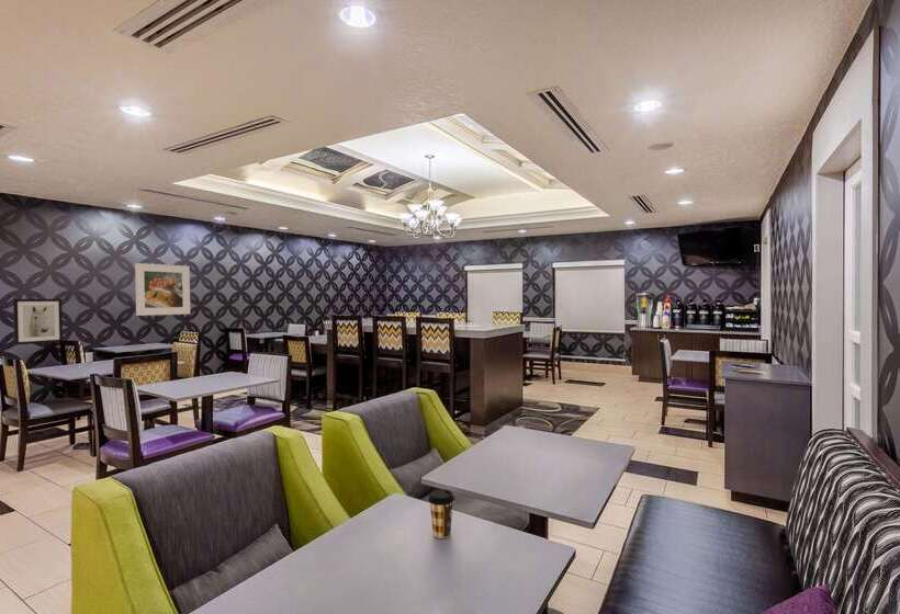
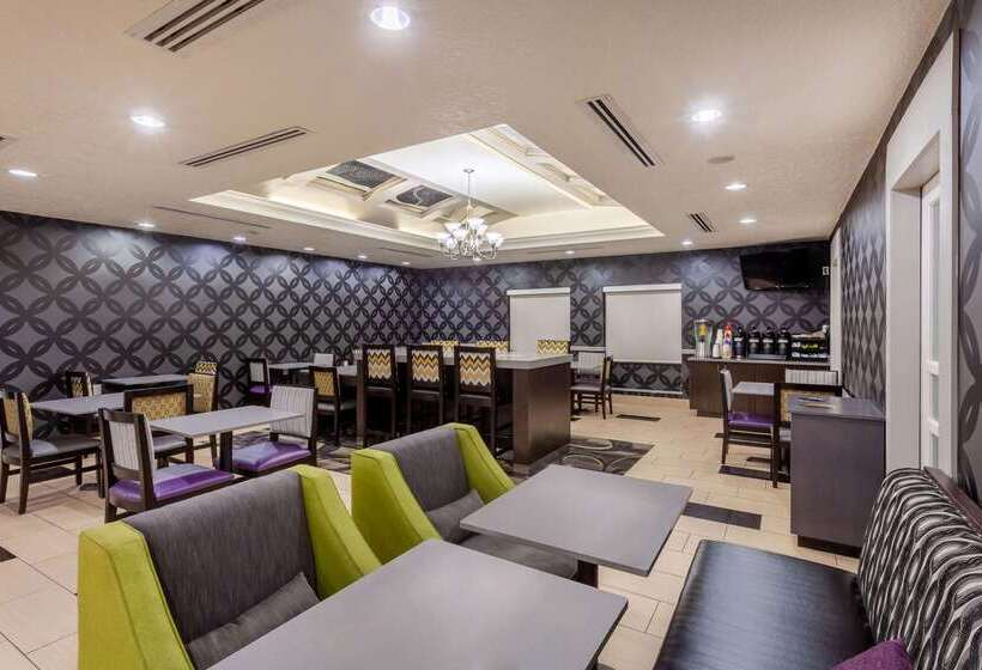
- wall art [12,298,64,345]
- coffee cup [427,488,455,539]
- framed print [134,262,191,317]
